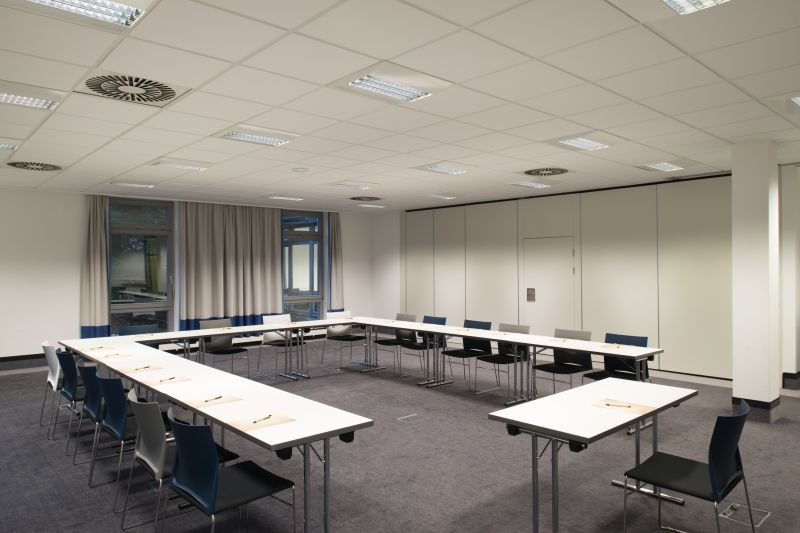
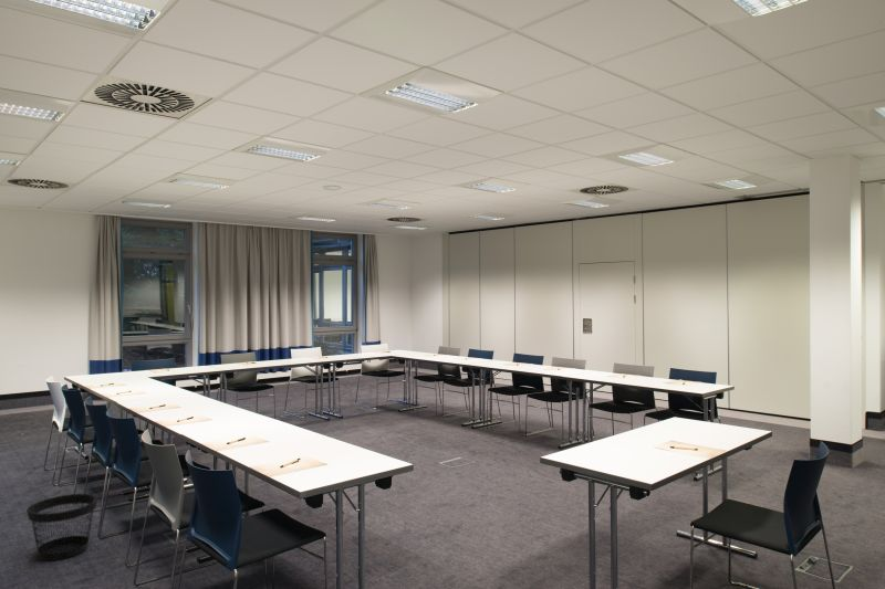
+ wastebasket [25,493,98,561]
